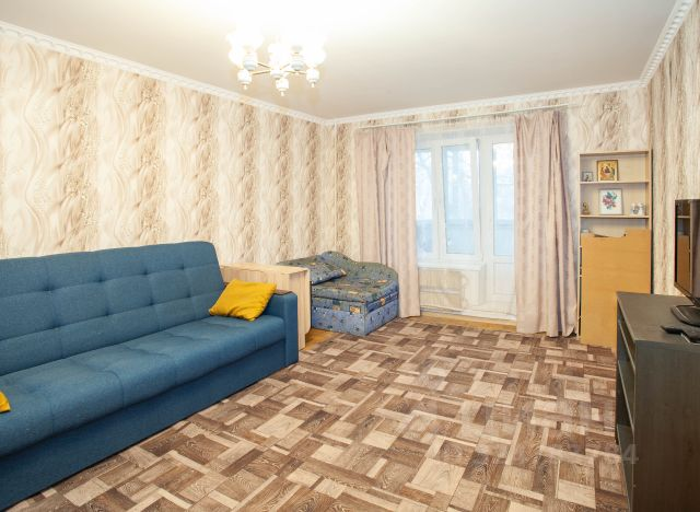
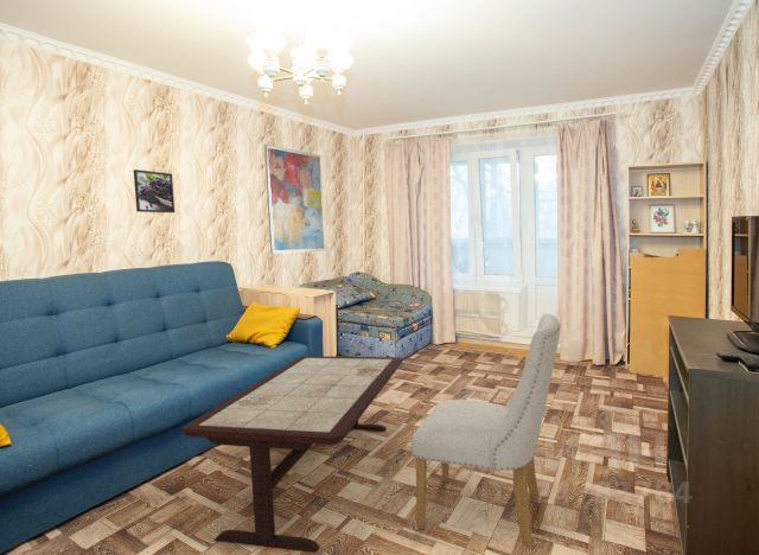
+ coffee table [181,355,403,554]
+ chair [410,312,561,549]
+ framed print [133,168,176,215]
+ wall art [263,143,326,255]
